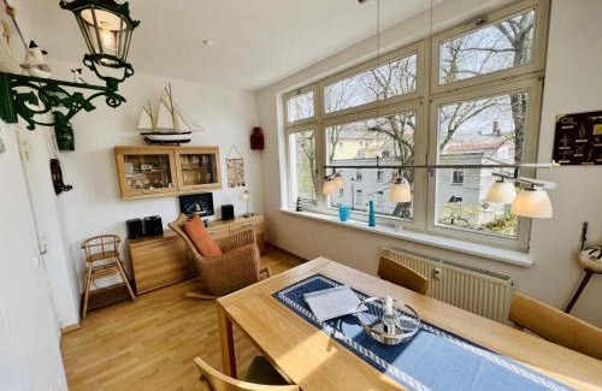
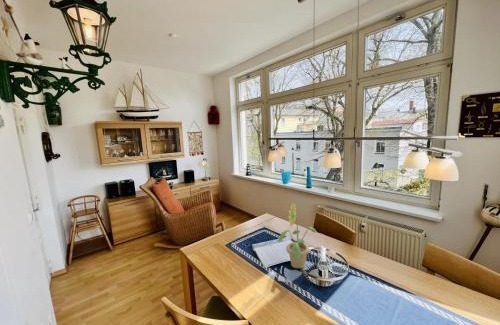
+ sunflower [277,202,318,269]
